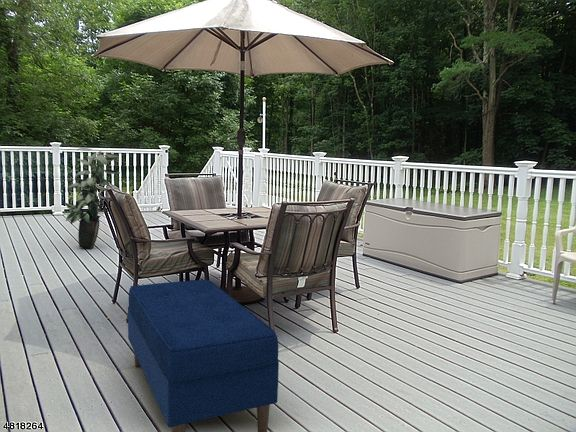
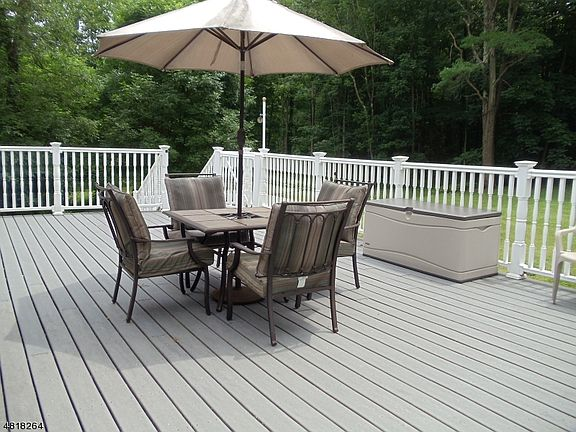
- bench [127,278,280,432]
- indoor plant [63,147,121,249]
